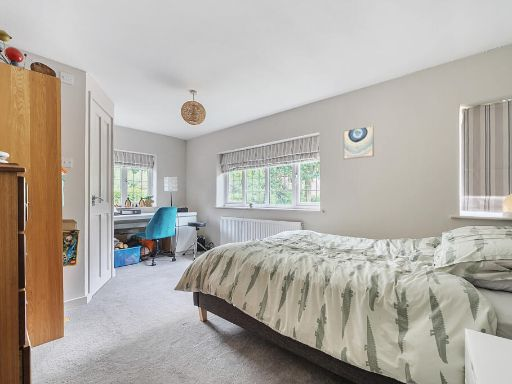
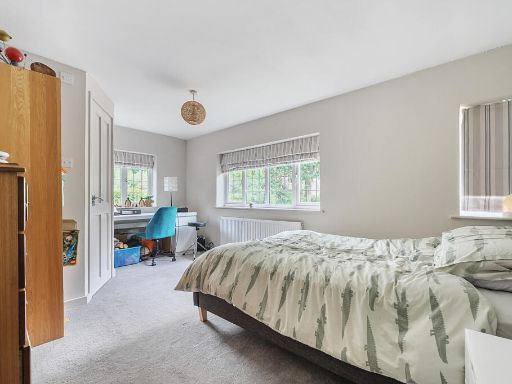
- wall art [342,124,375,161]
